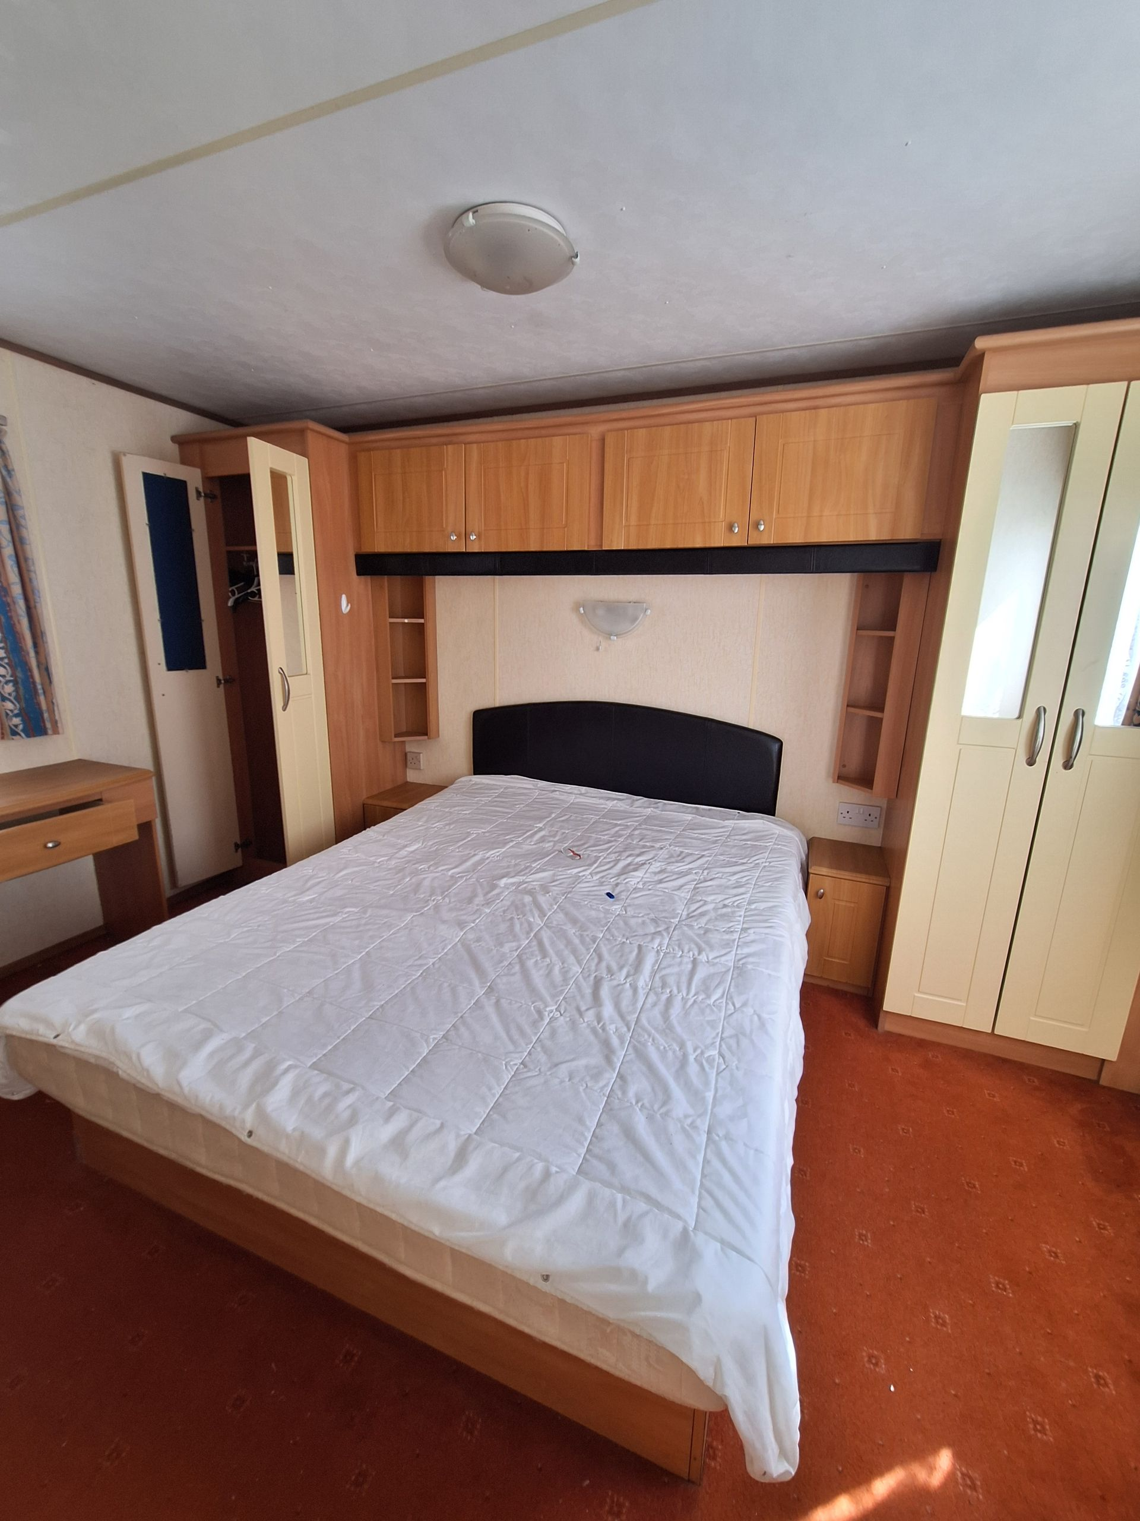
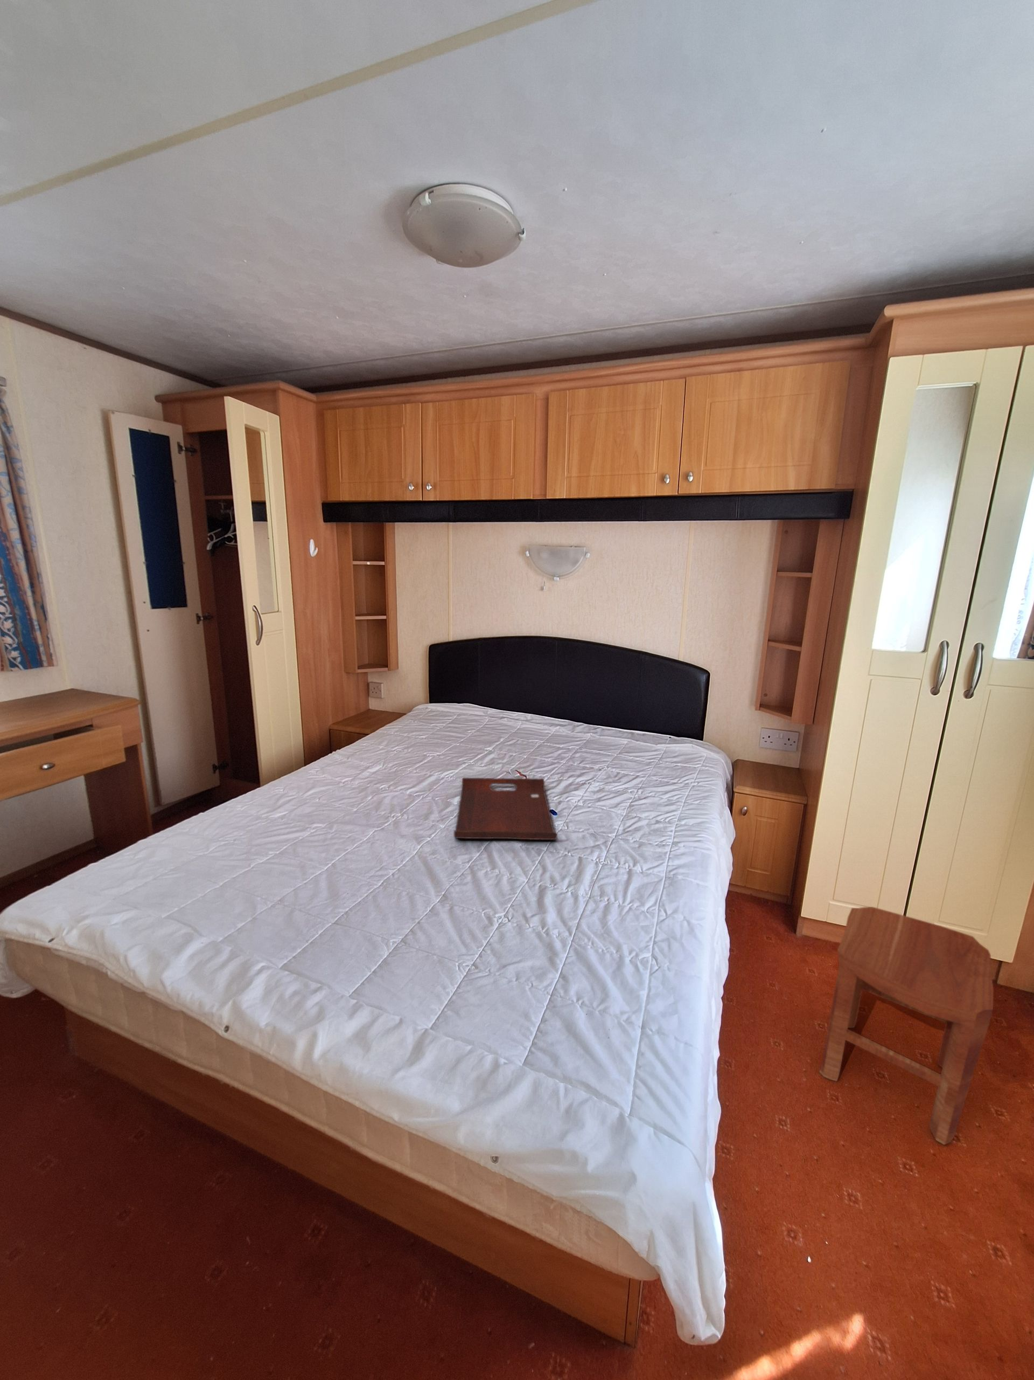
+ stool [818,906,994,1145]
+ serving tray [453,777,558,840]
